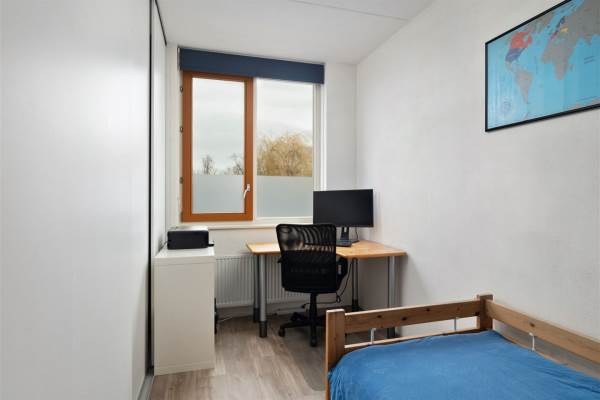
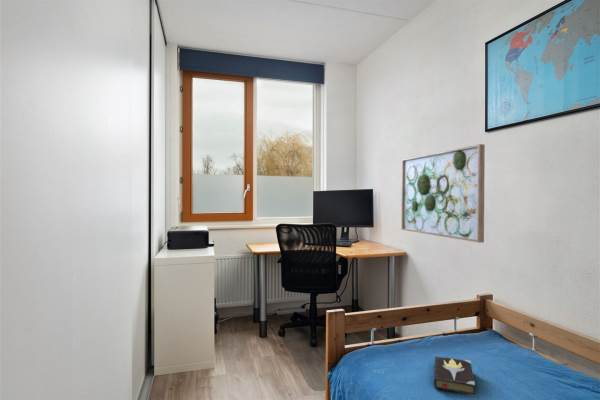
+ hardback book [433,356,477,398]
+ wall art [400,143,486,244]
